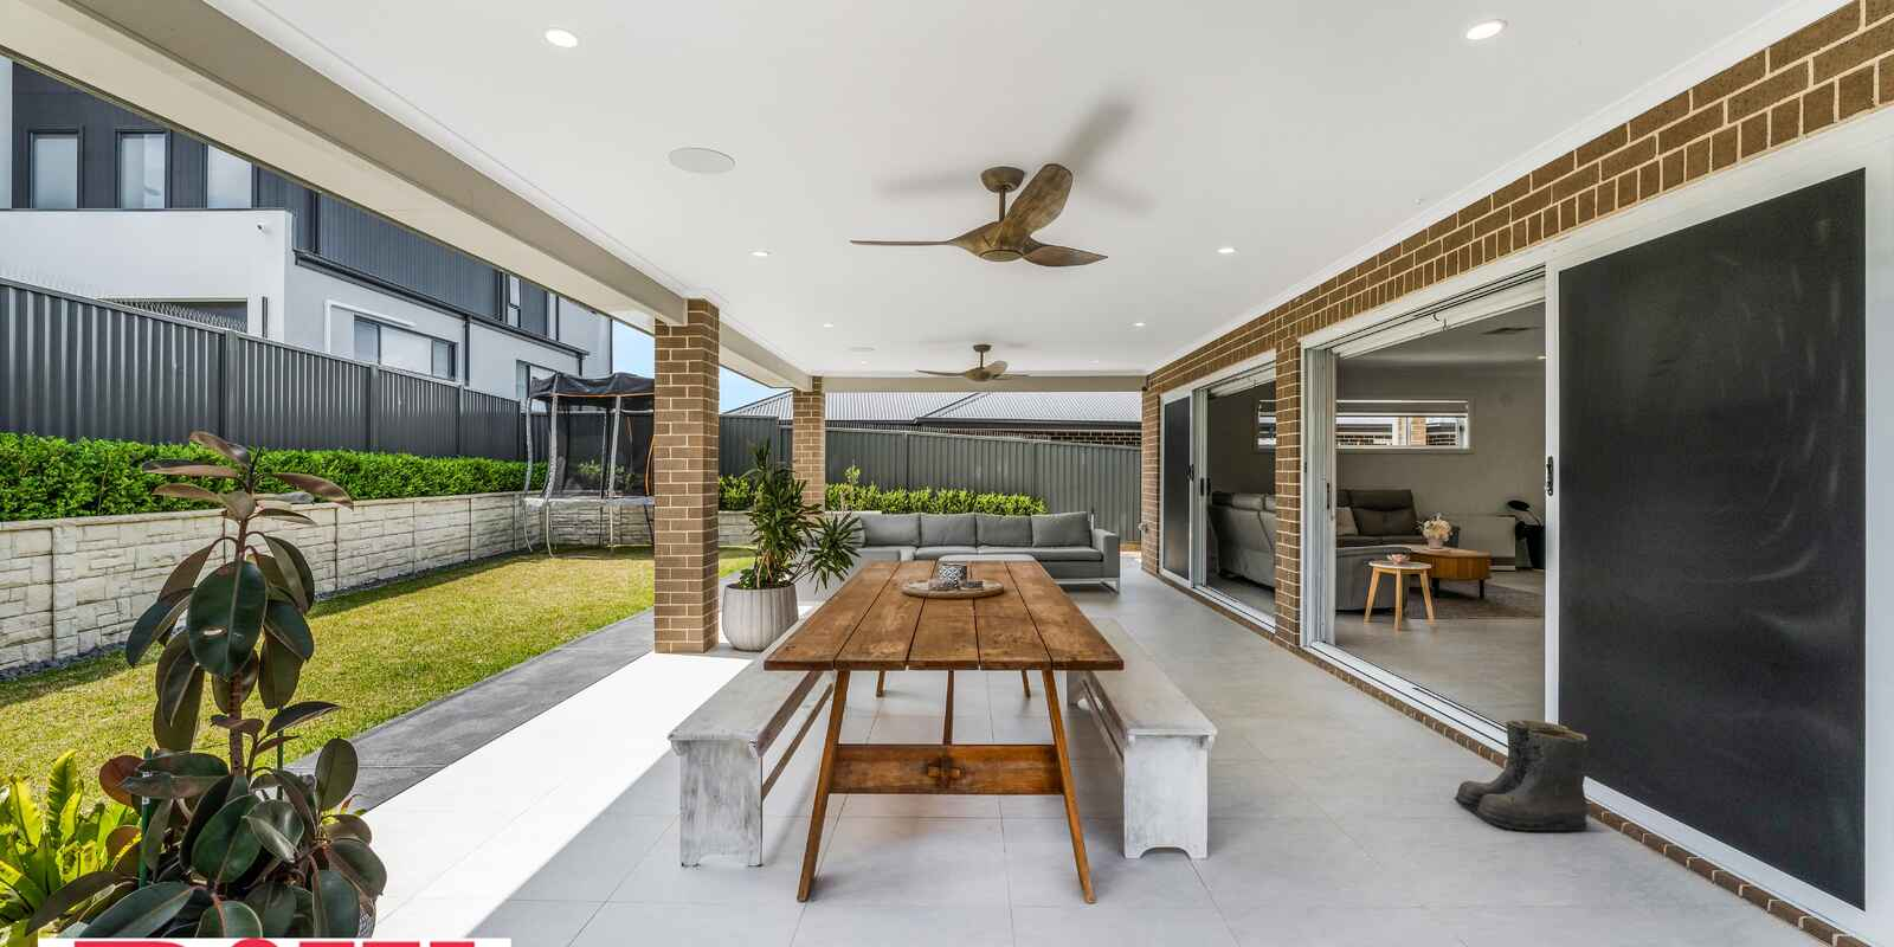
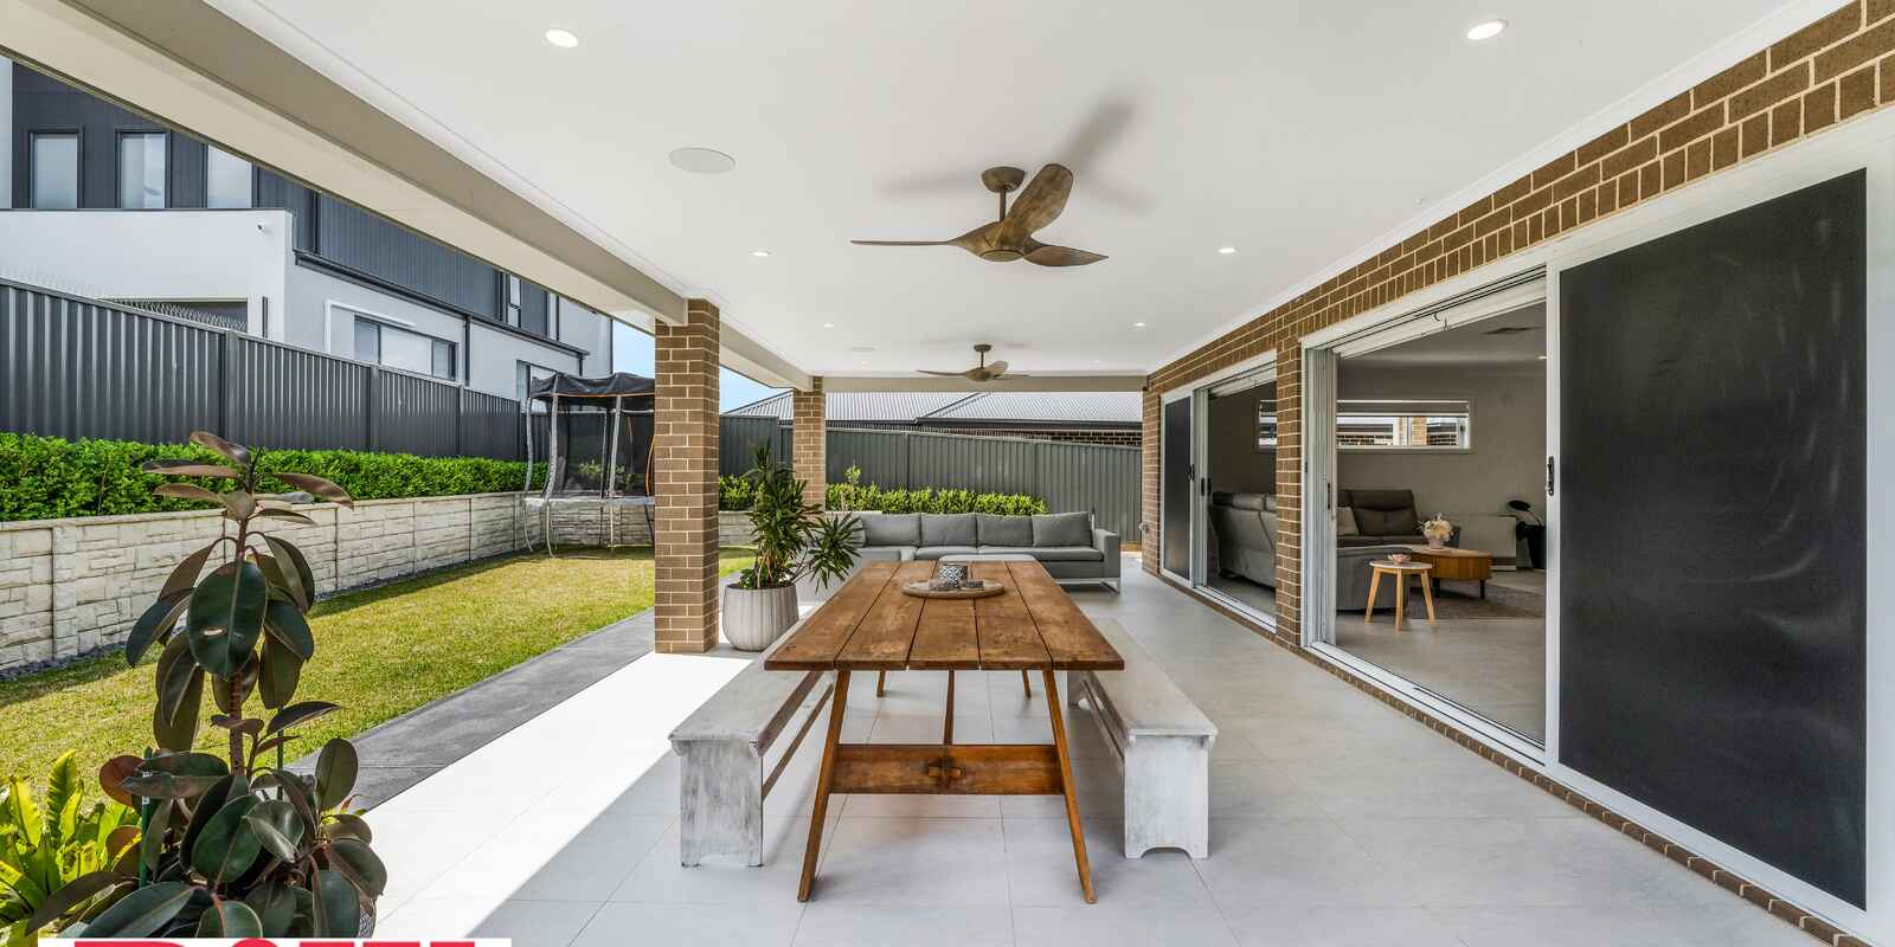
- boots [1452,719,1592,832]
